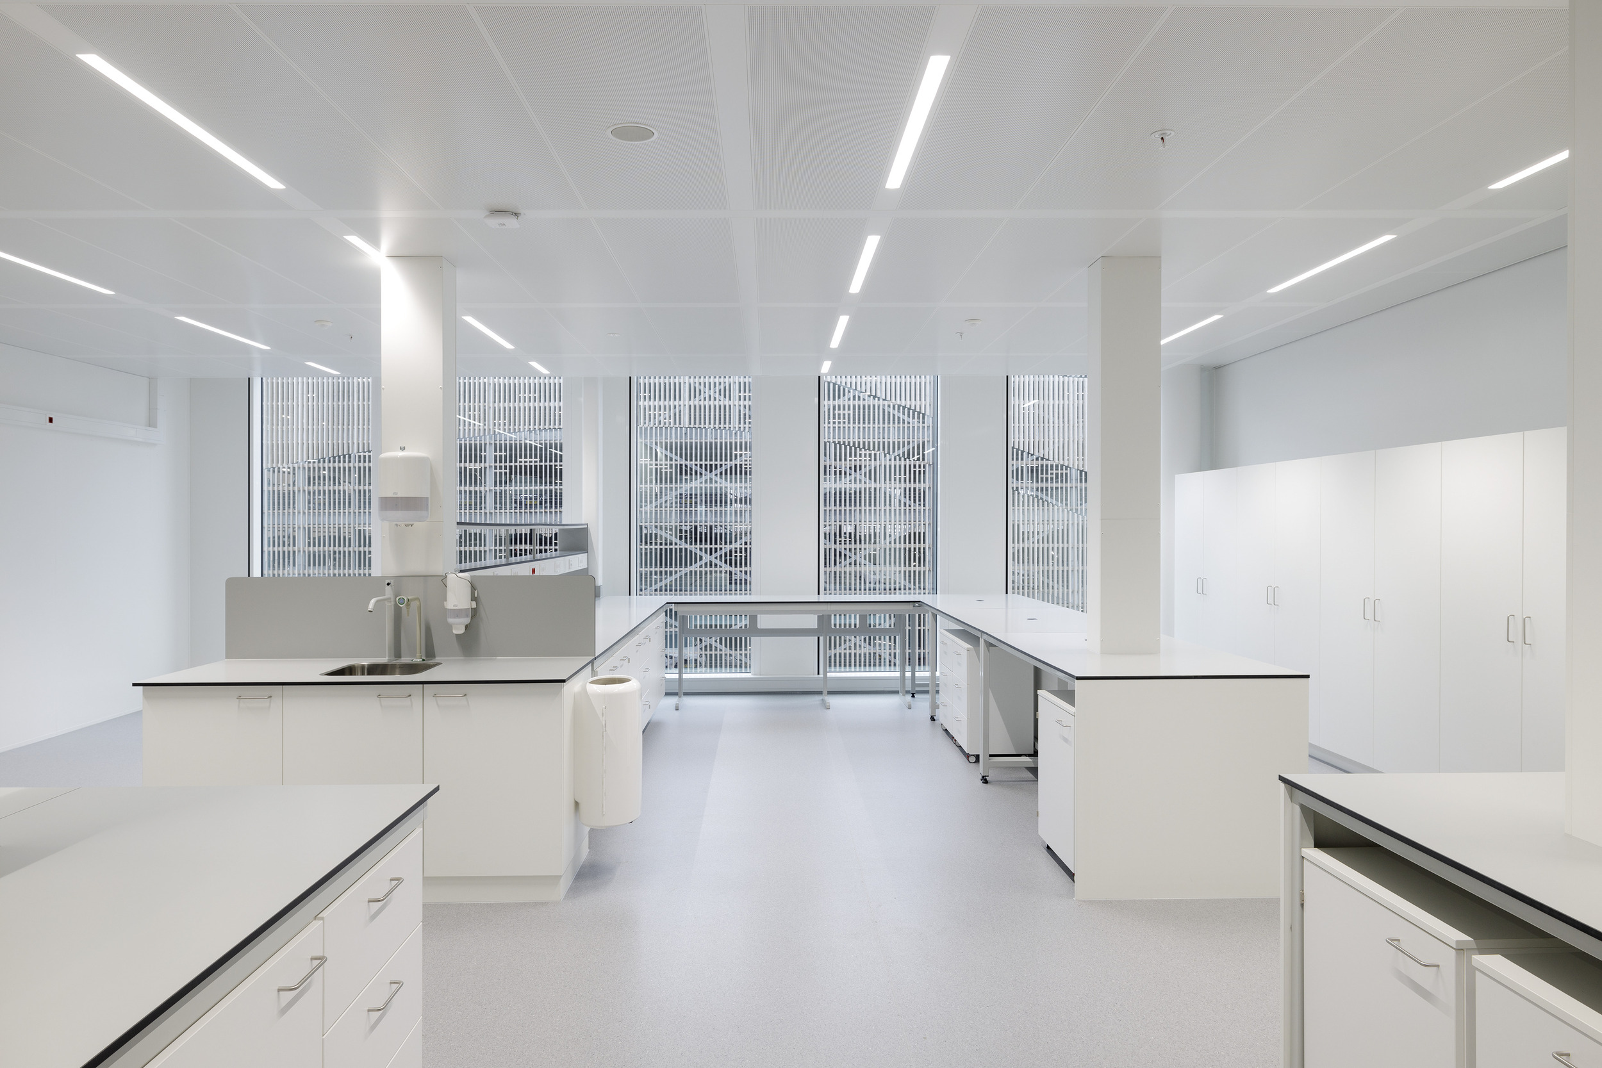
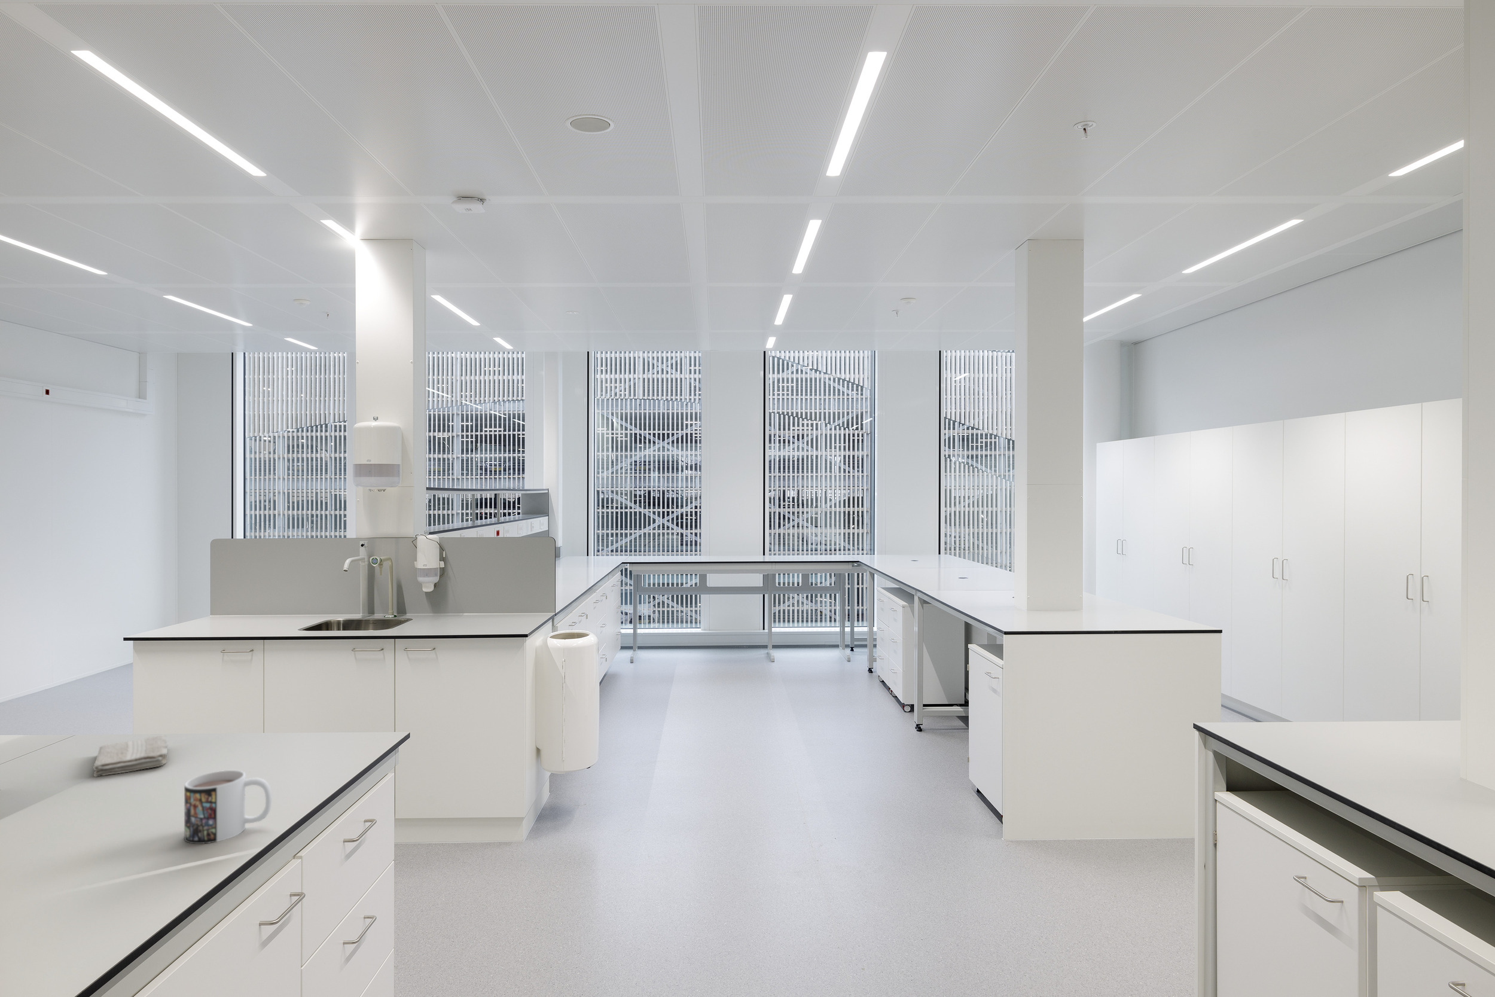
+ washcloth [92,734,169,778]
+ mug [184,770,273,845]
